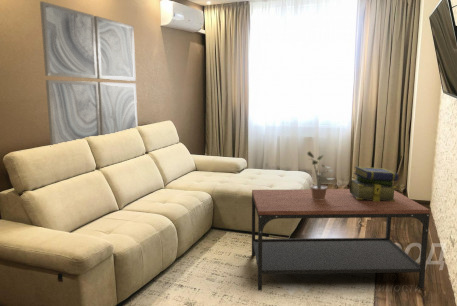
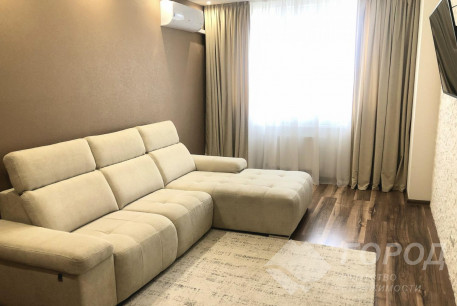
- stack of books [349,166,399,201]
- coffee table [251,188,431,291]
- wall art [39,0,138,146]
- potted plant [306,150,335,200]
